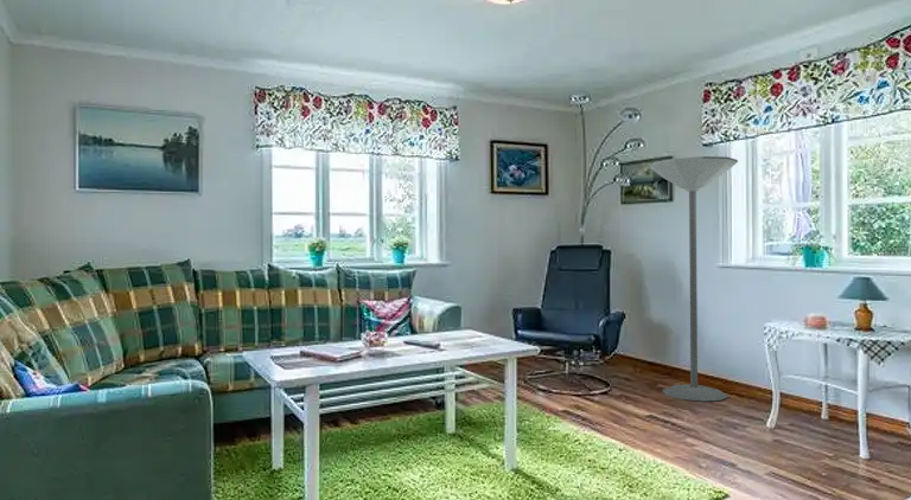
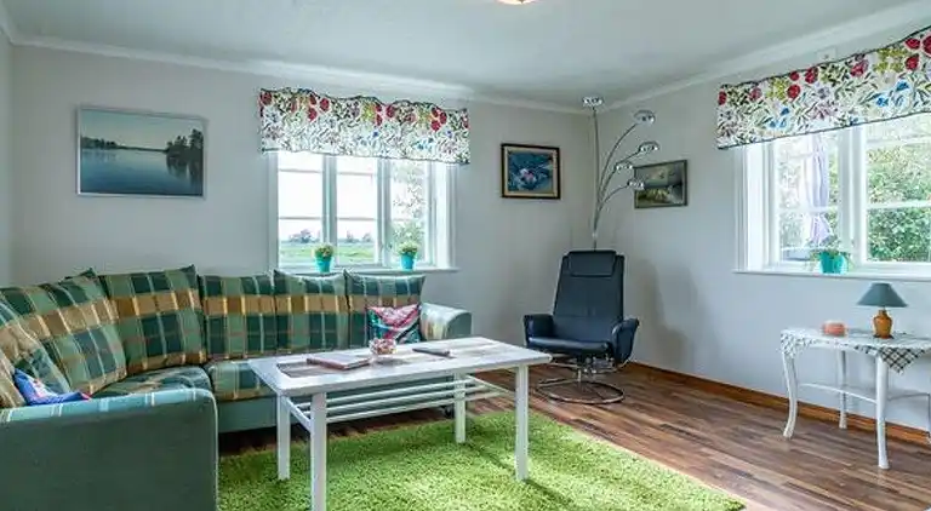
- floor lamp [649,155,739,403]
